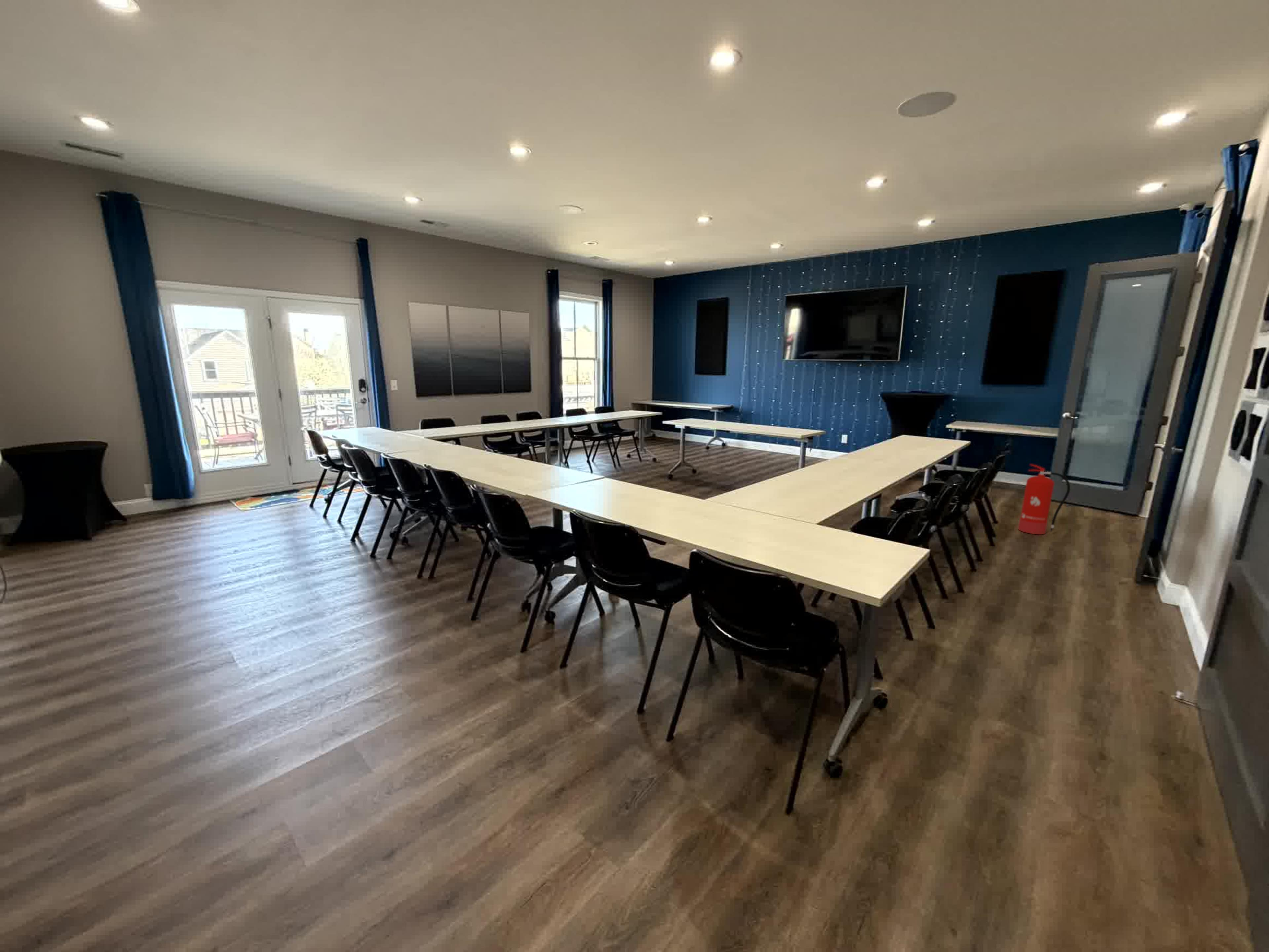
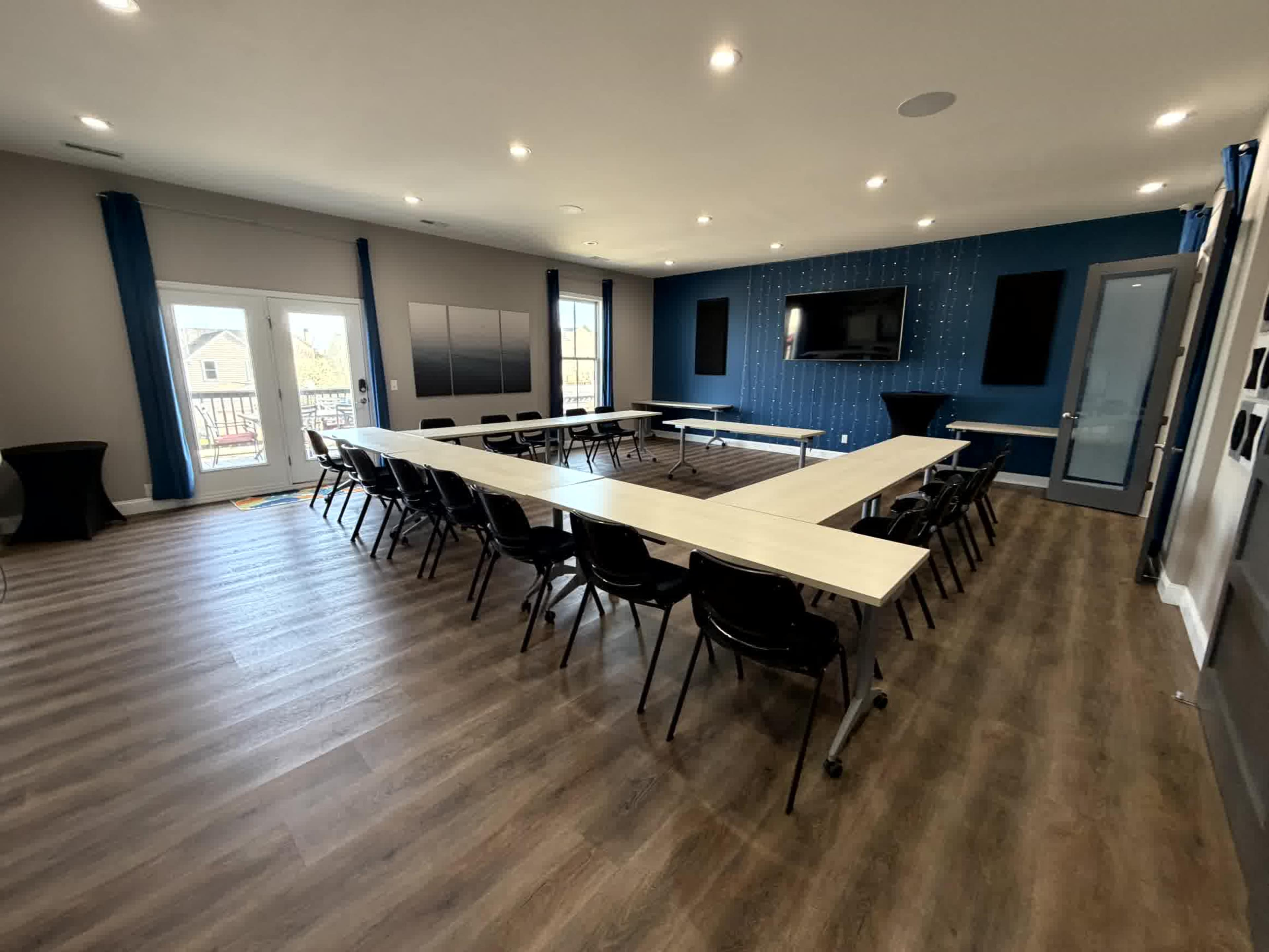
- fire extinguisher [1018,464,1071,535]
